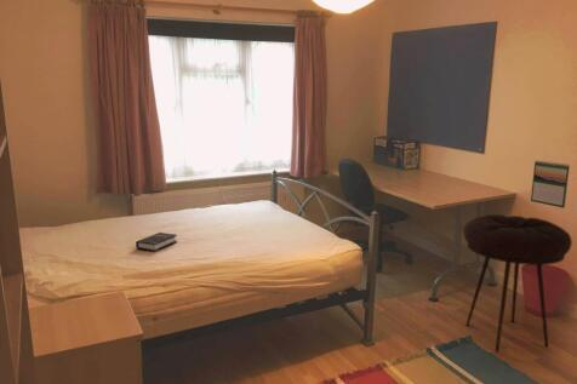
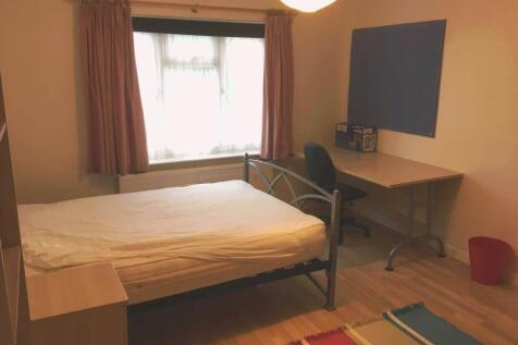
- stool [462,213,573,354]
- calendar [530,160,571,210]
- hardback book [135,231,178,253]
